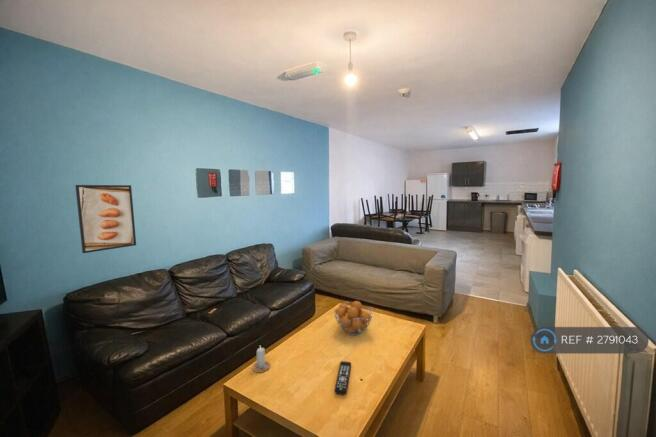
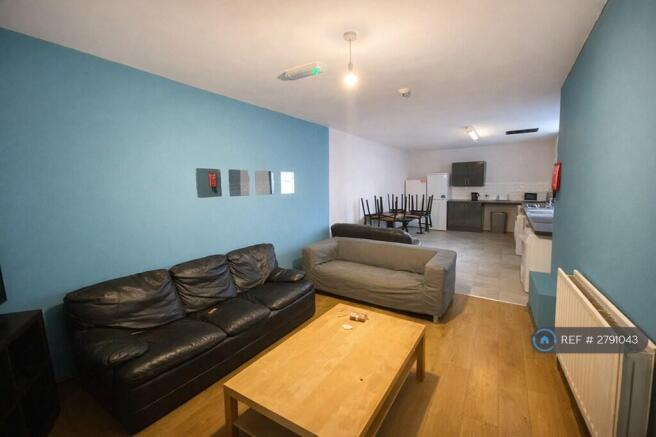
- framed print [74,184,137,254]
- fruit basket [333,300,374,336]
- remote control [333,360,352,396]
- candle [251,346,271,373]
